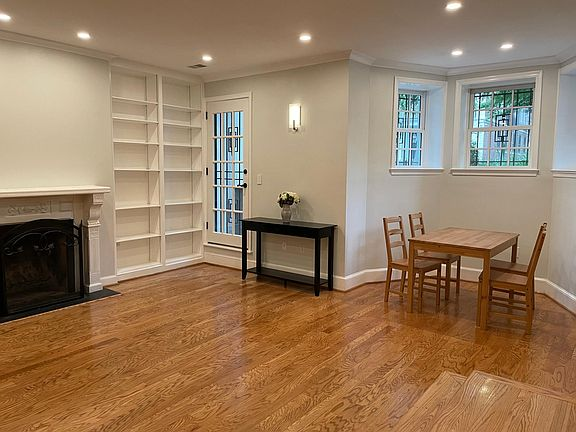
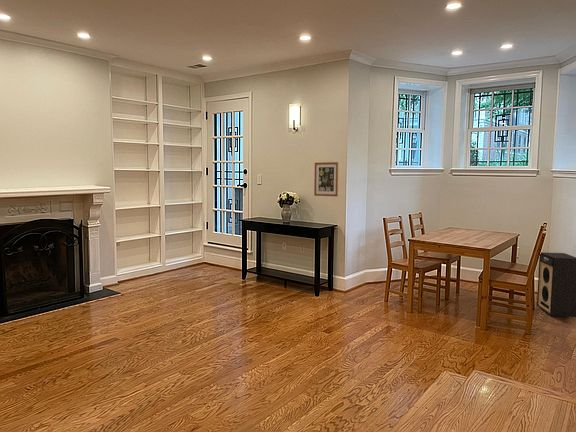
+ speaker [536,251,576,318]
+ wall art [313,161,339,197]
